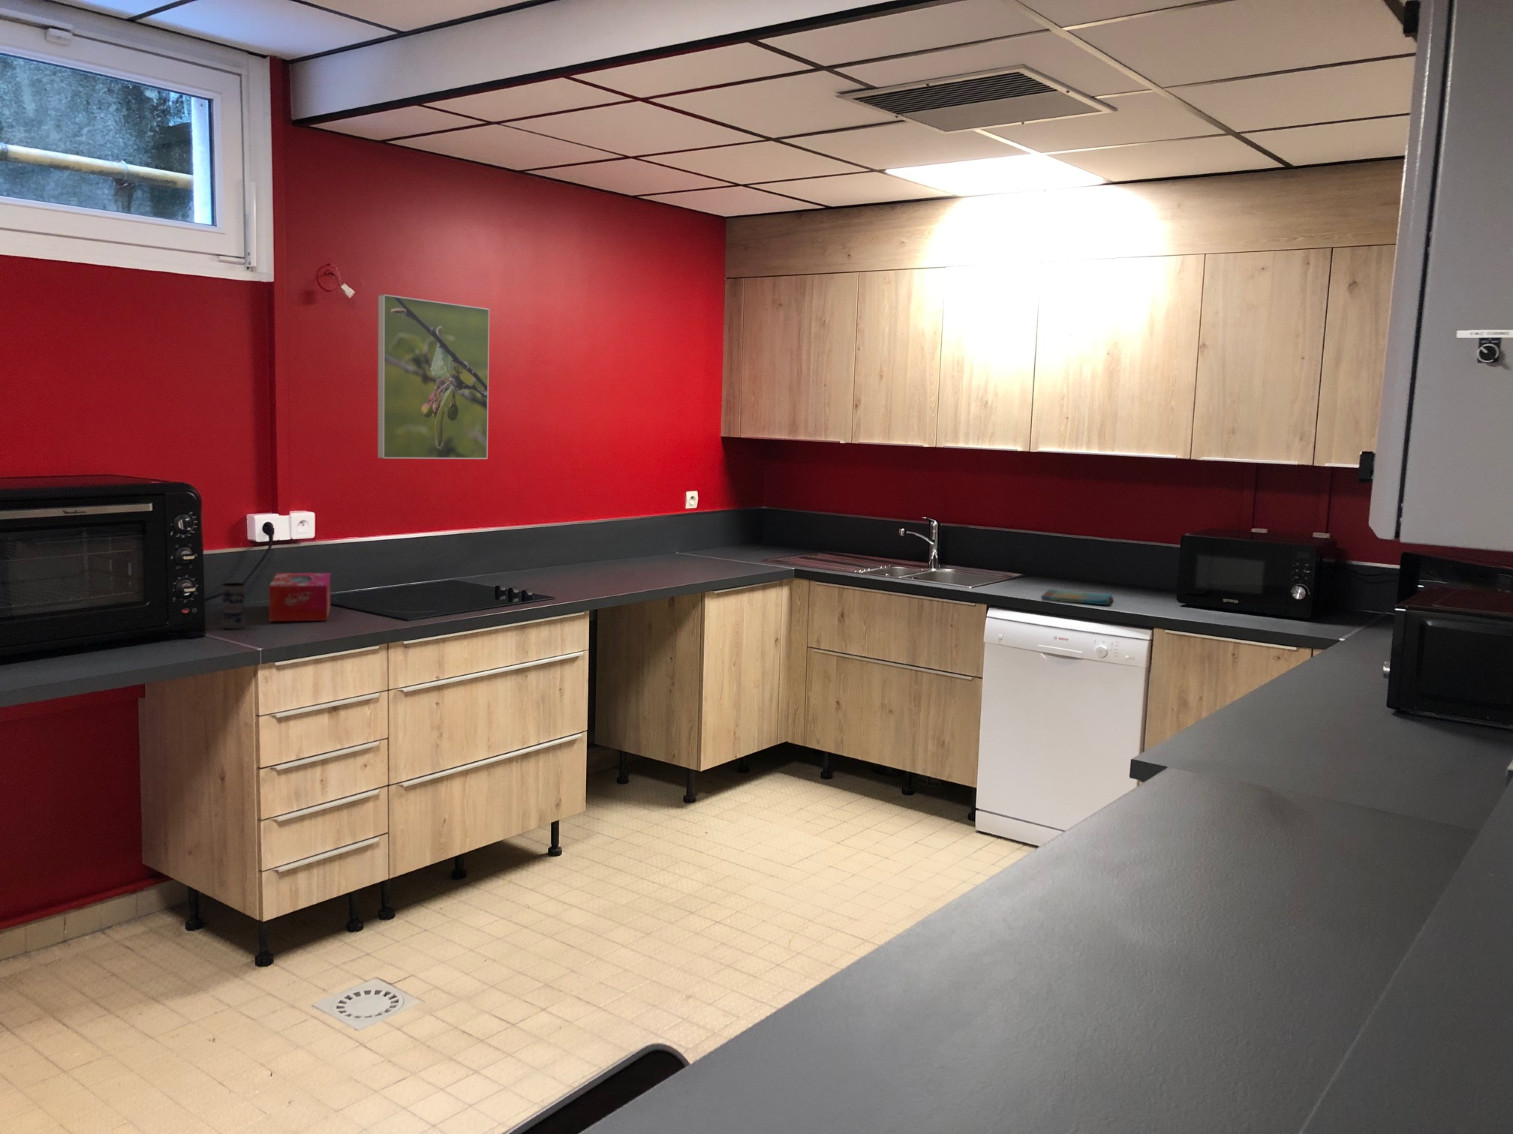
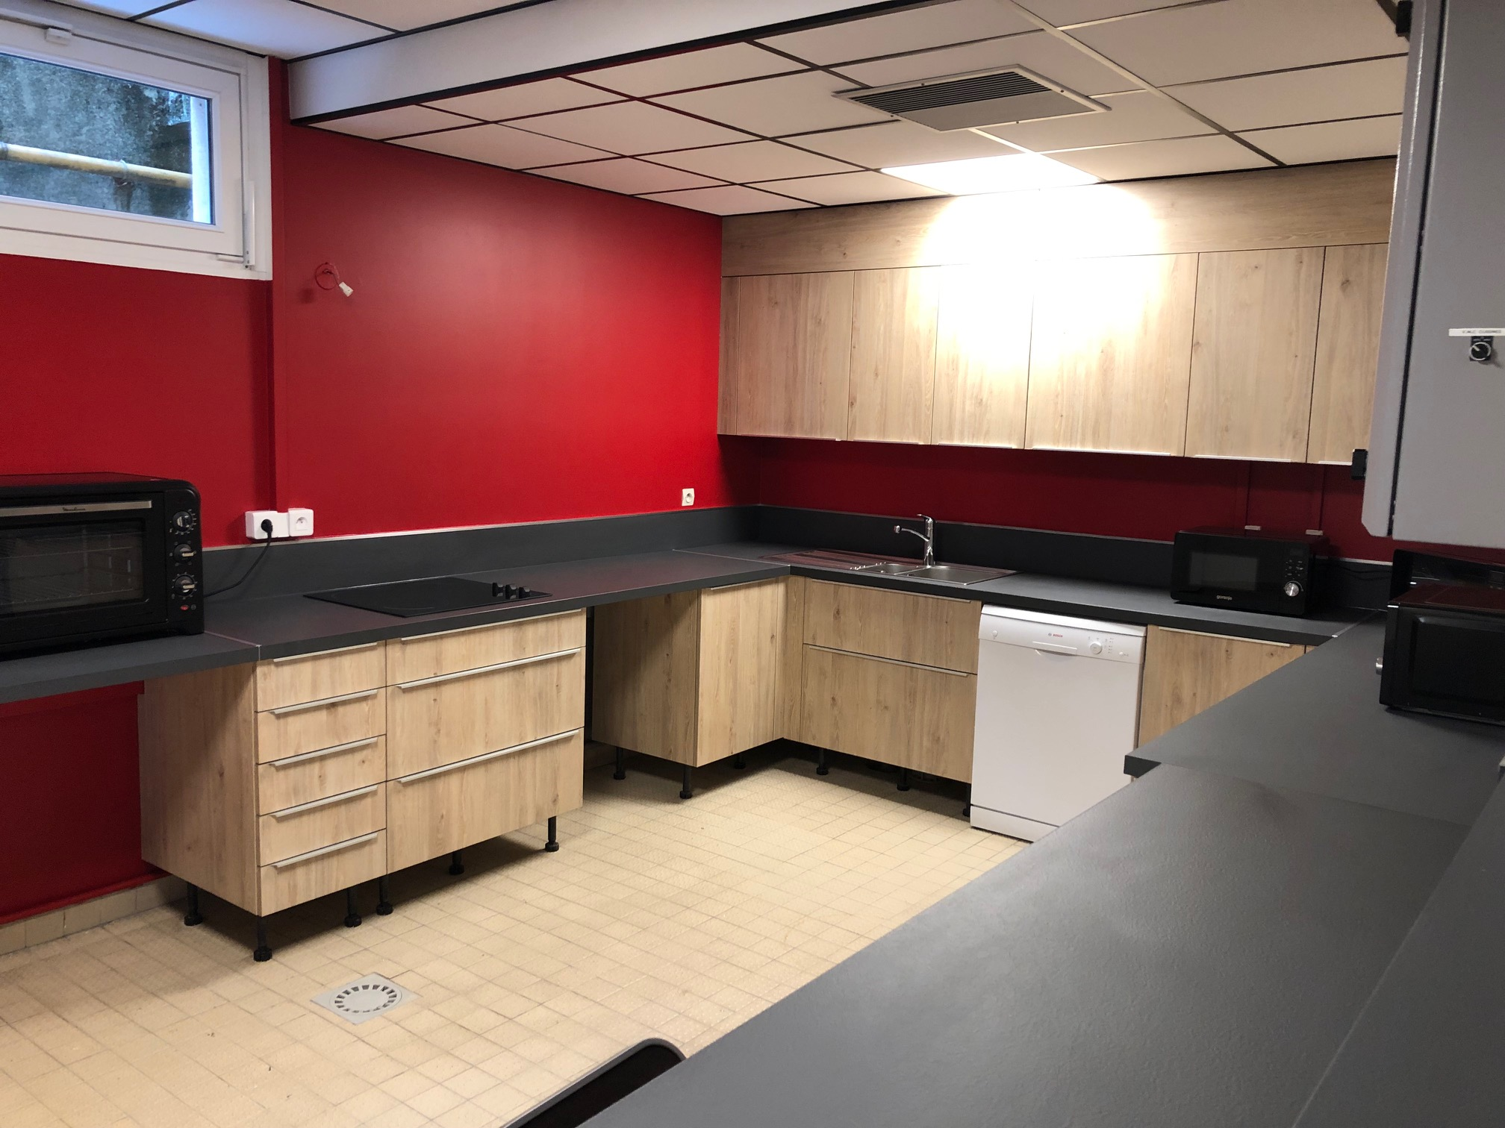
- dish towel [1040,588,1114,606]
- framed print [376,293,490,460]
- jar [220,582,247,629]
- tissue box [269,572,331,622]
